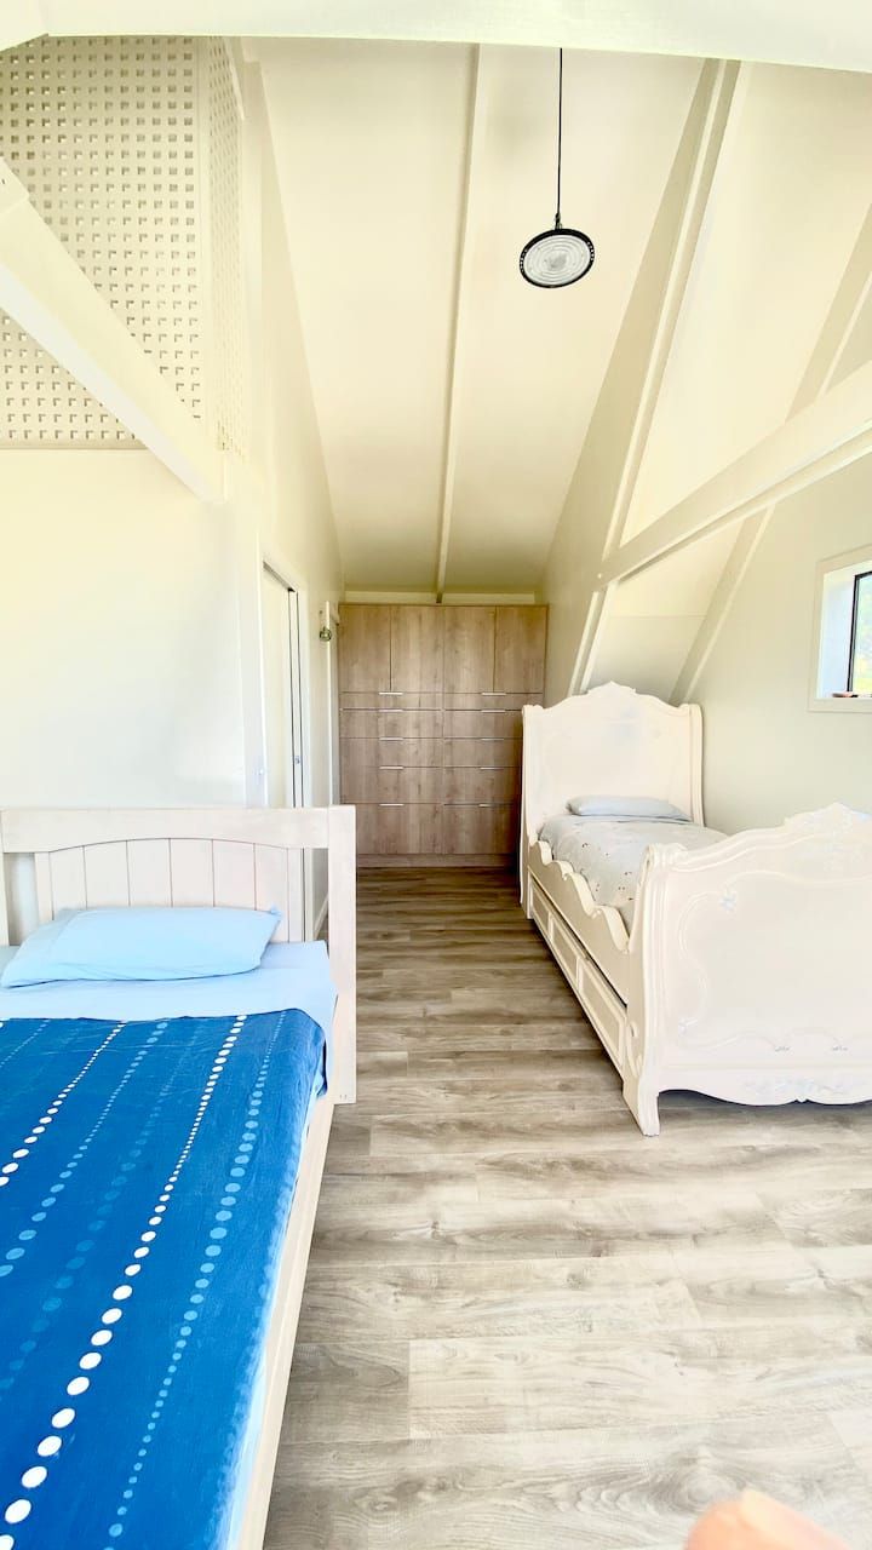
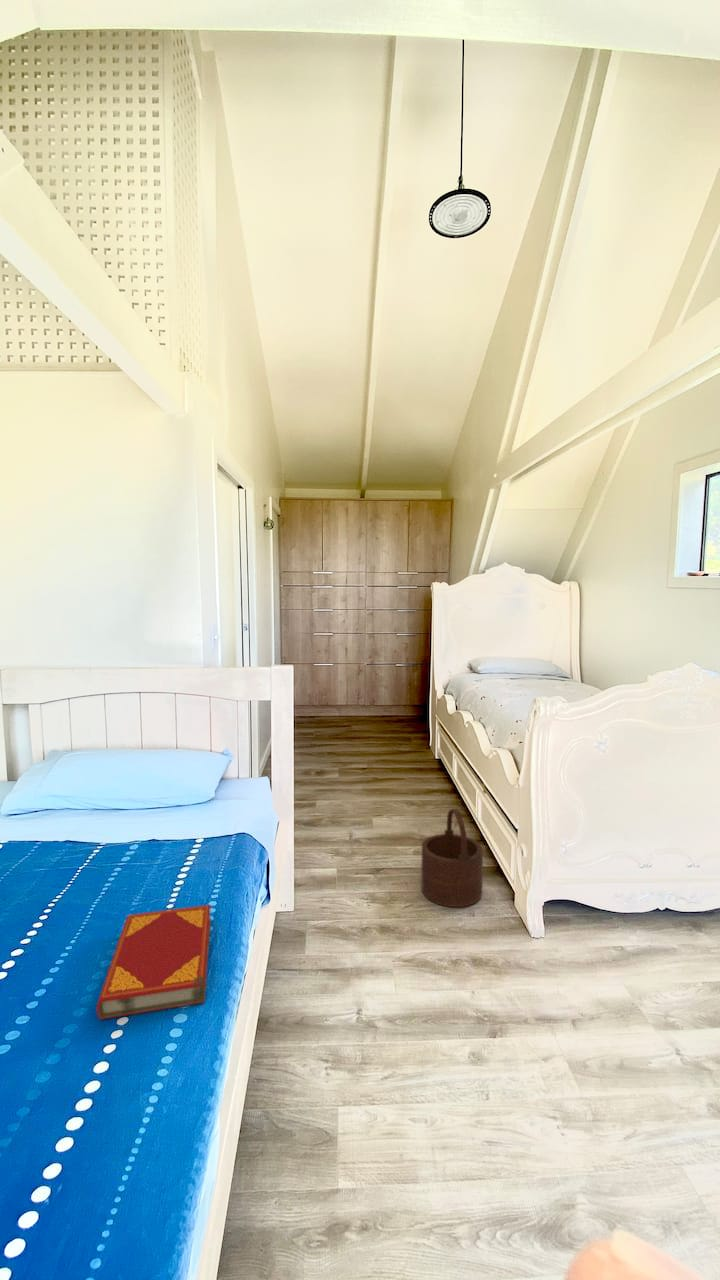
+ wooden bucket [421,808,484,908]
+ hardback book [95,904,212,1021]
